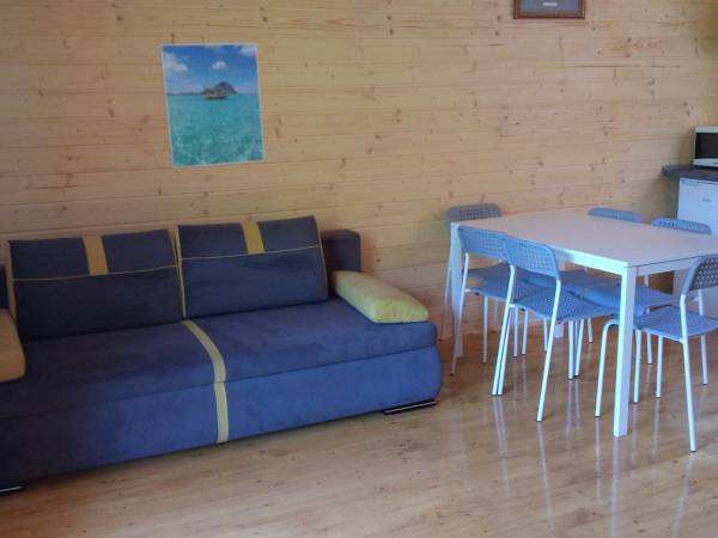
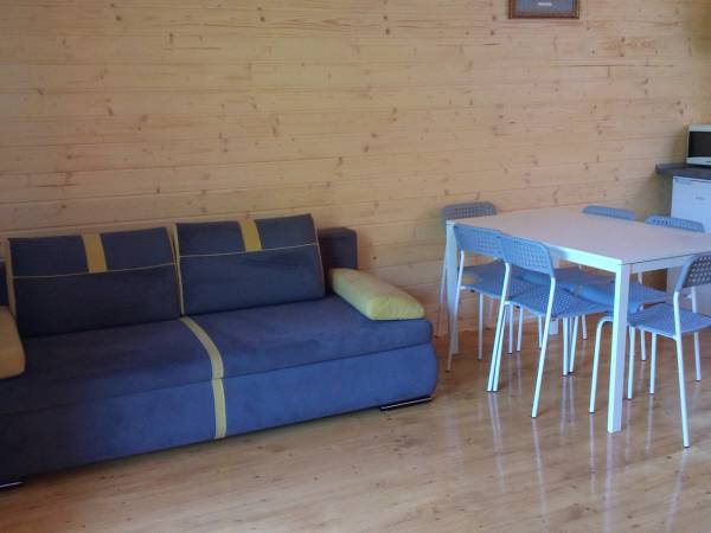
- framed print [158,42,266,170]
